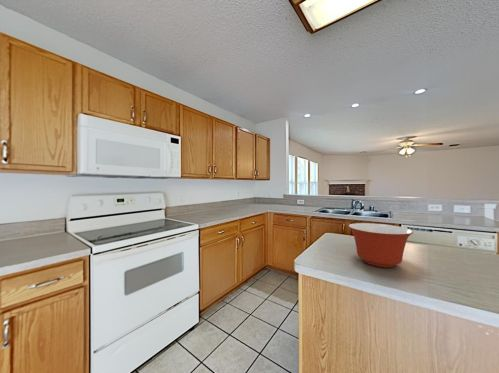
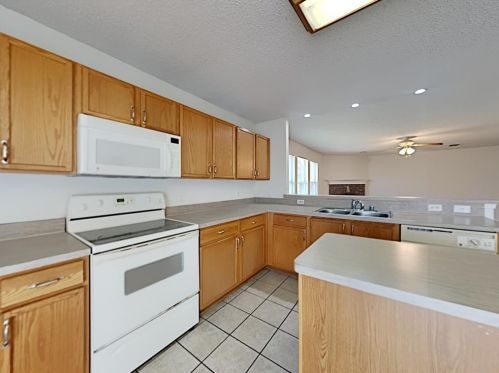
- mixing bowl [348,222,414,268]
